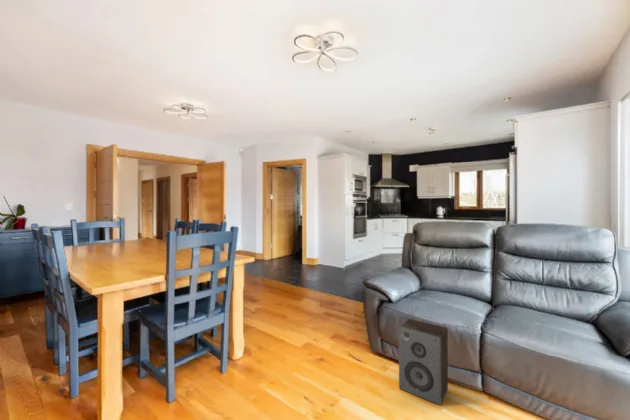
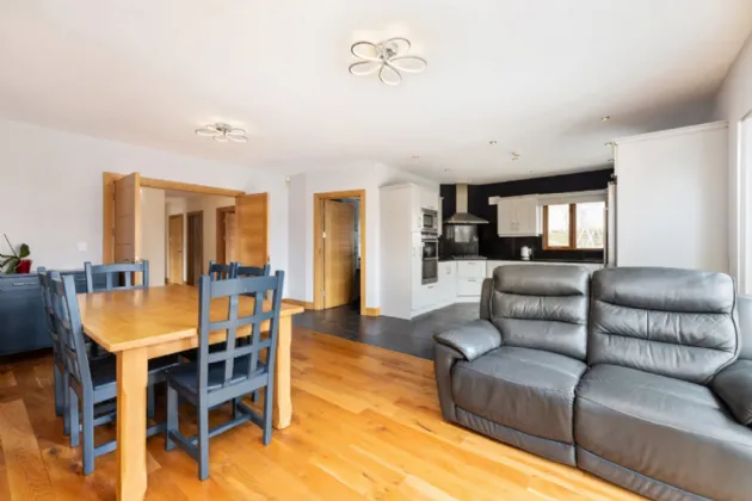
- speaker [398,318,449,406]
